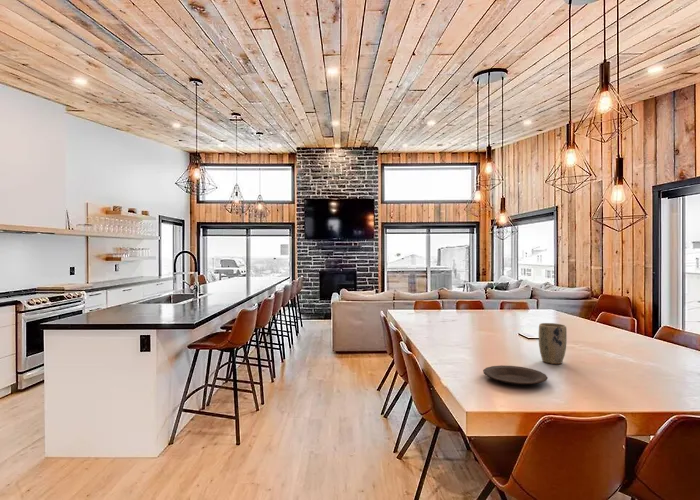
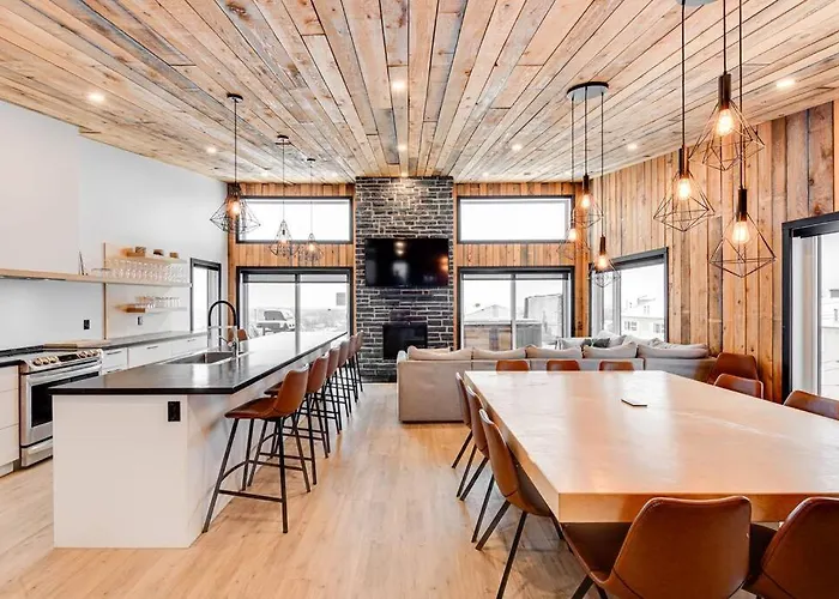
- plant pot [538,322,568,365]
- plate [482,364,549,386]
